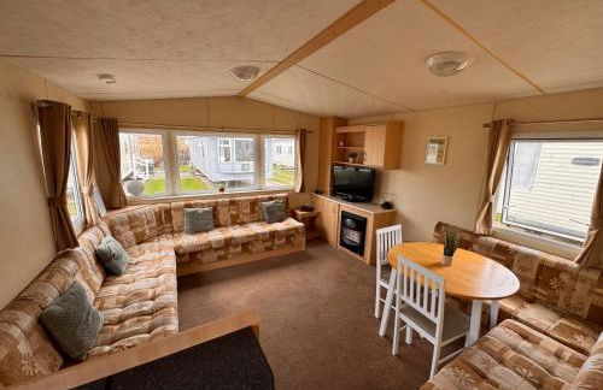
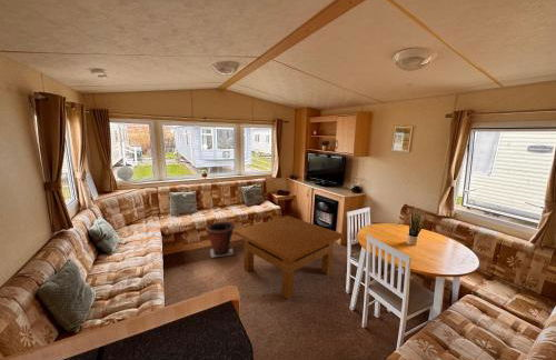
+ table [234,214,345,300]
+ waste bin [205,221,236,259]
